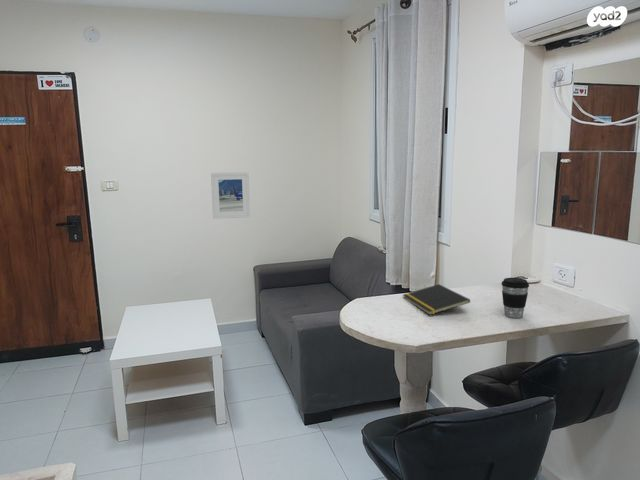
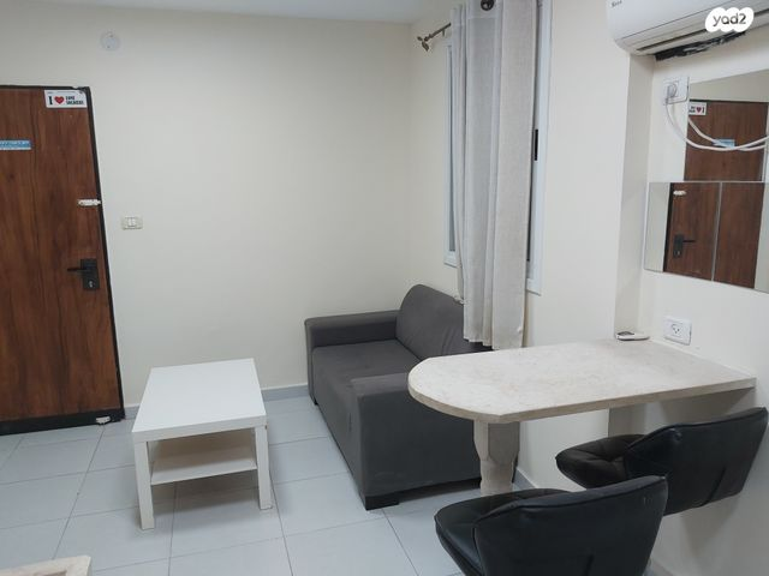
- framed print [210,171,251,220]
- notepad [402,283,471,316]
- coffee cup [500,277,530,319]
